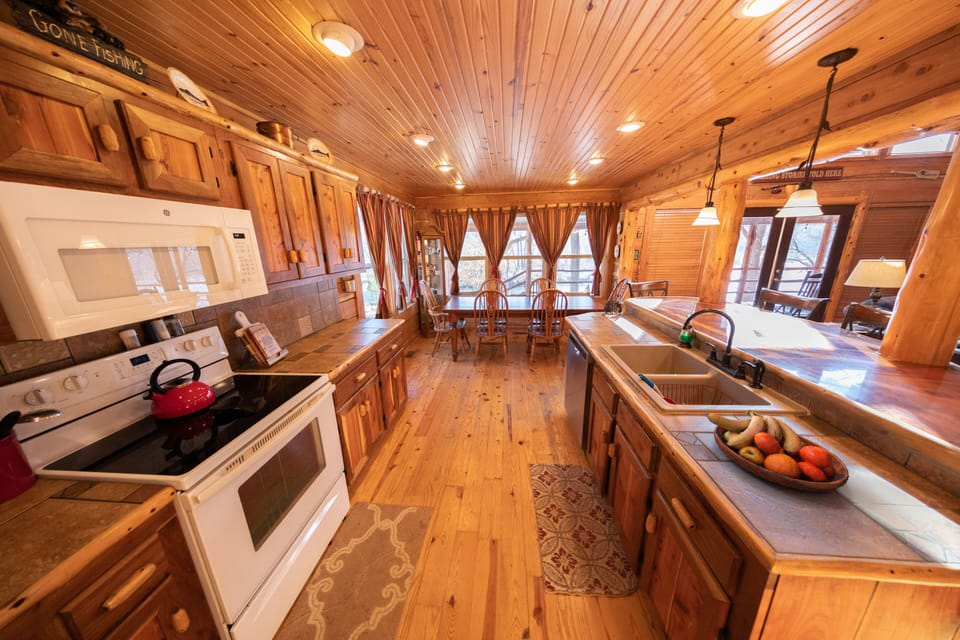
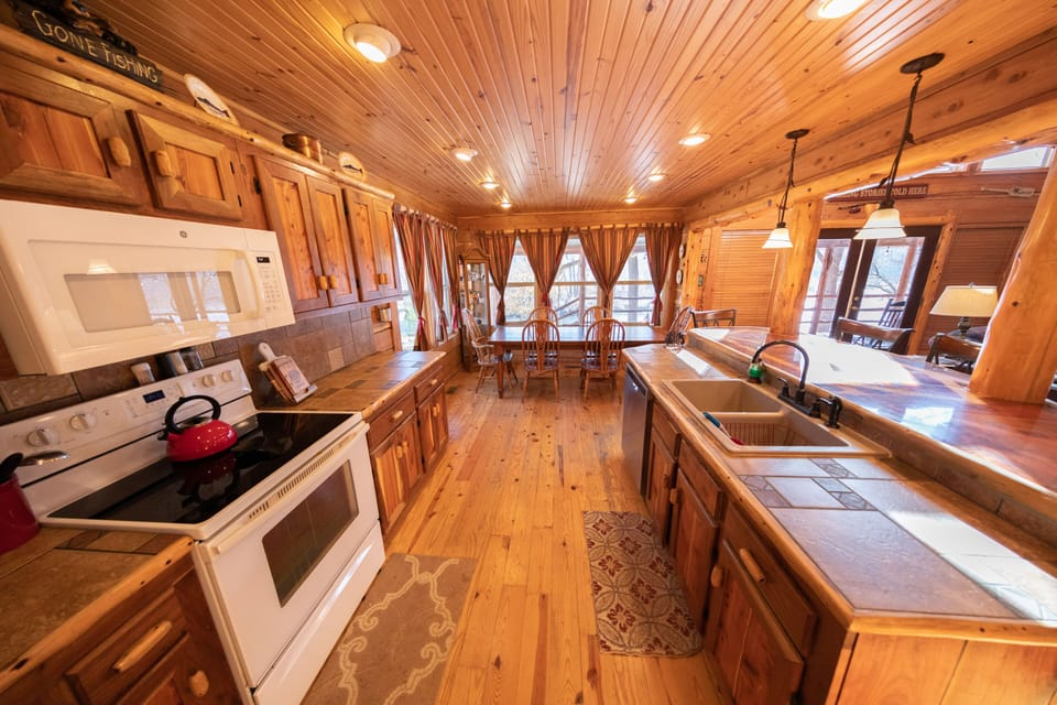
- fruit bowl [705,409,850,494]
